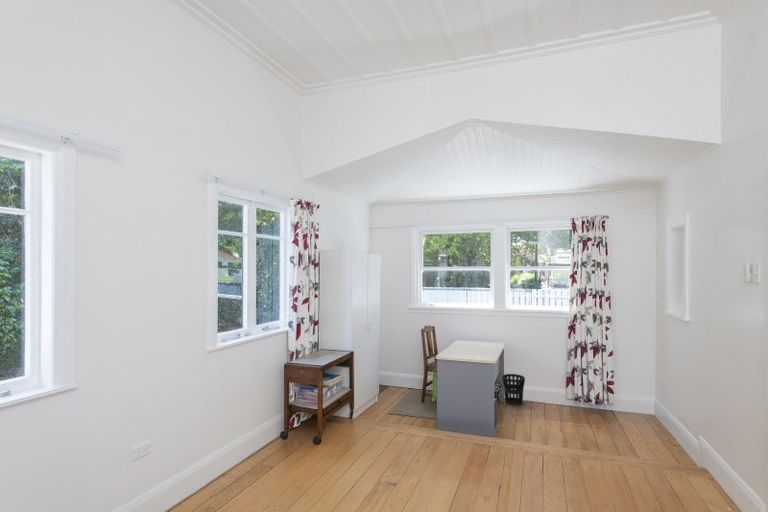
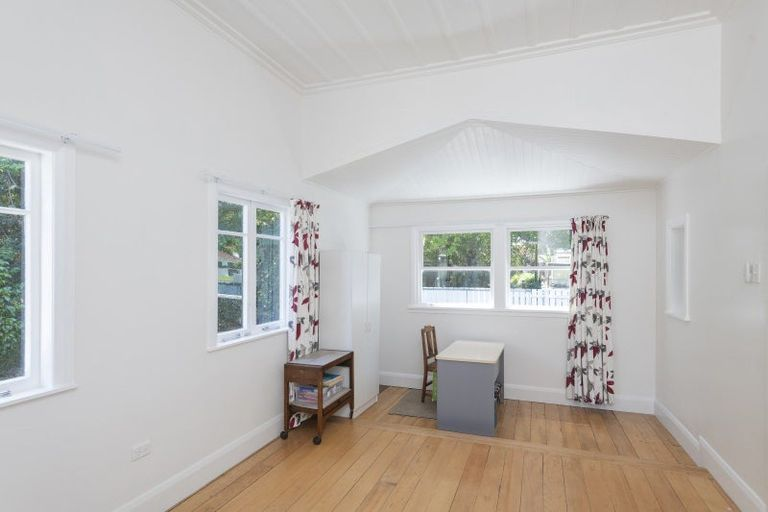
- wastebasket [501,373,526,407]
